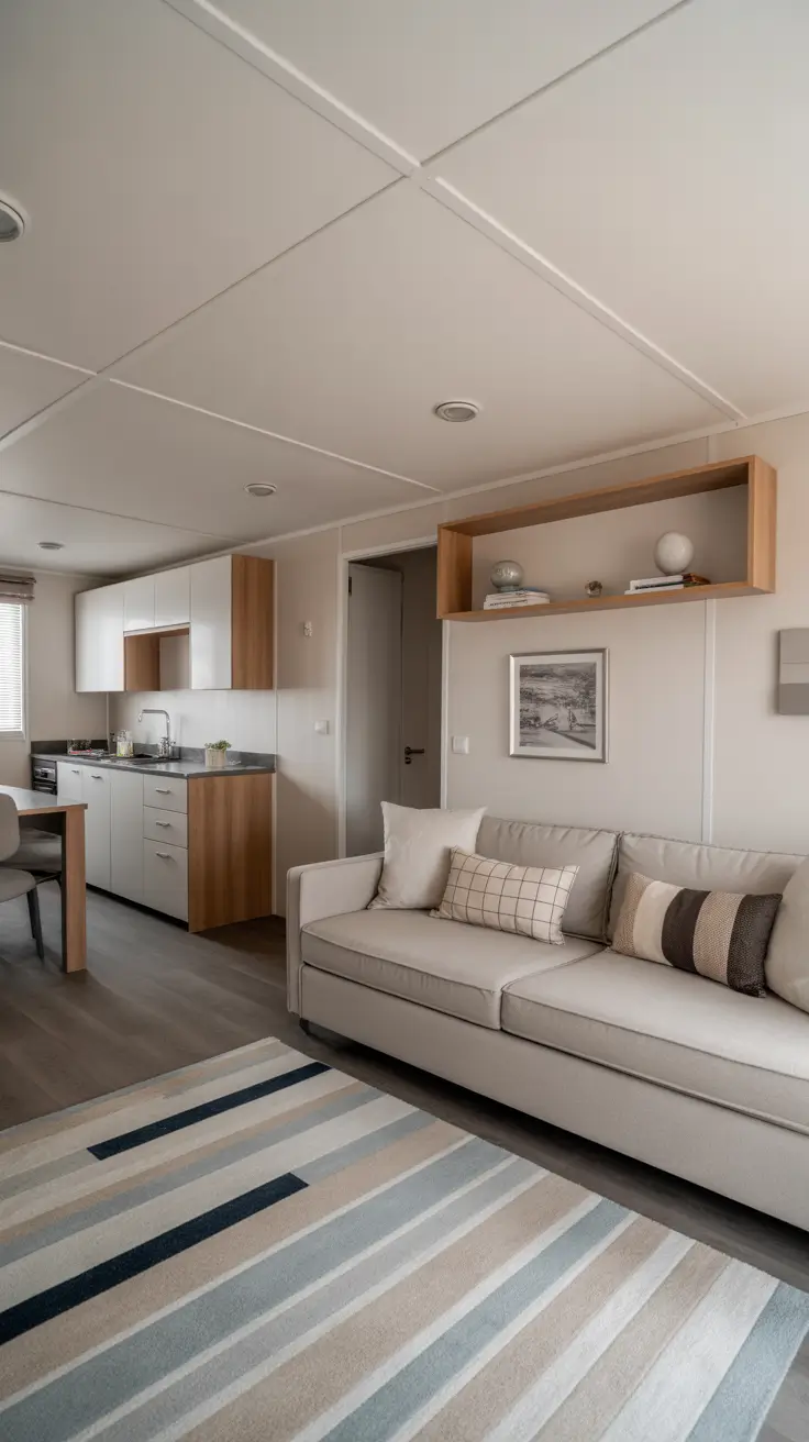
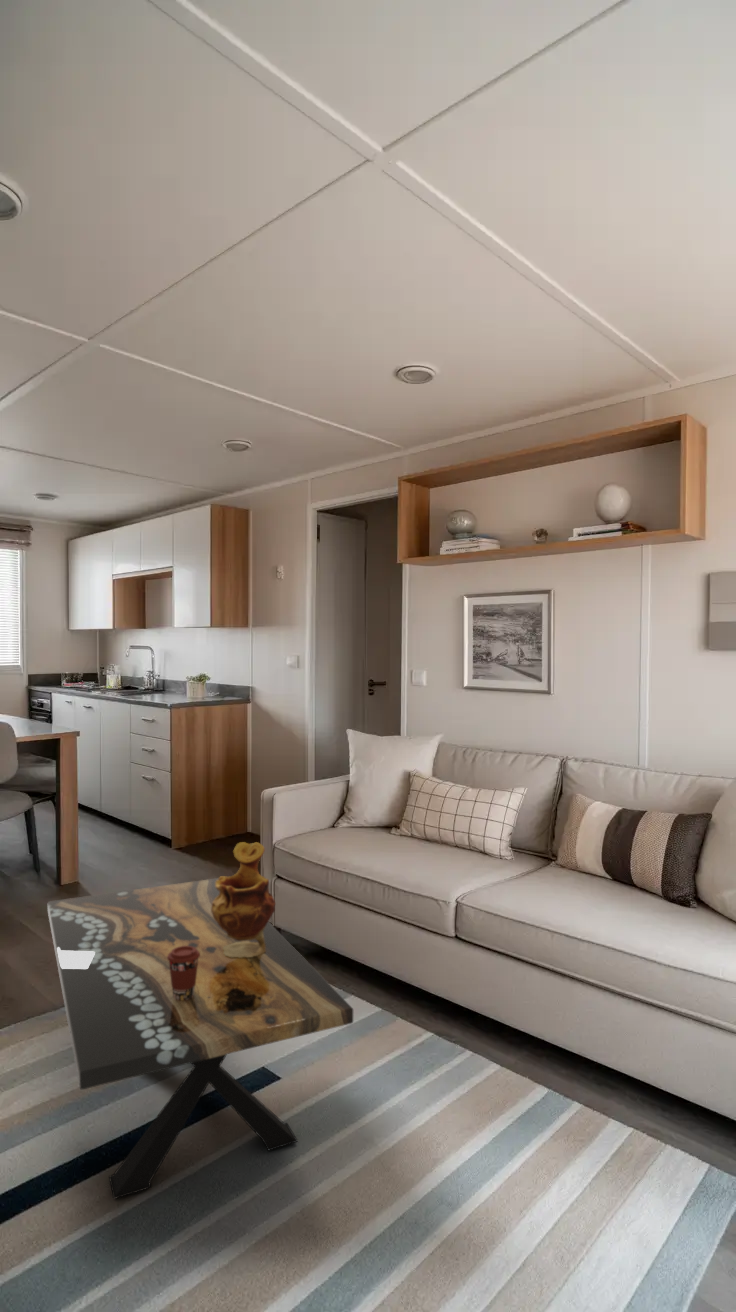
+ coffee table [47,877,354,1200]
+ vase [211,841,276,958]
+ coffee cup [167,946,200,1001]
